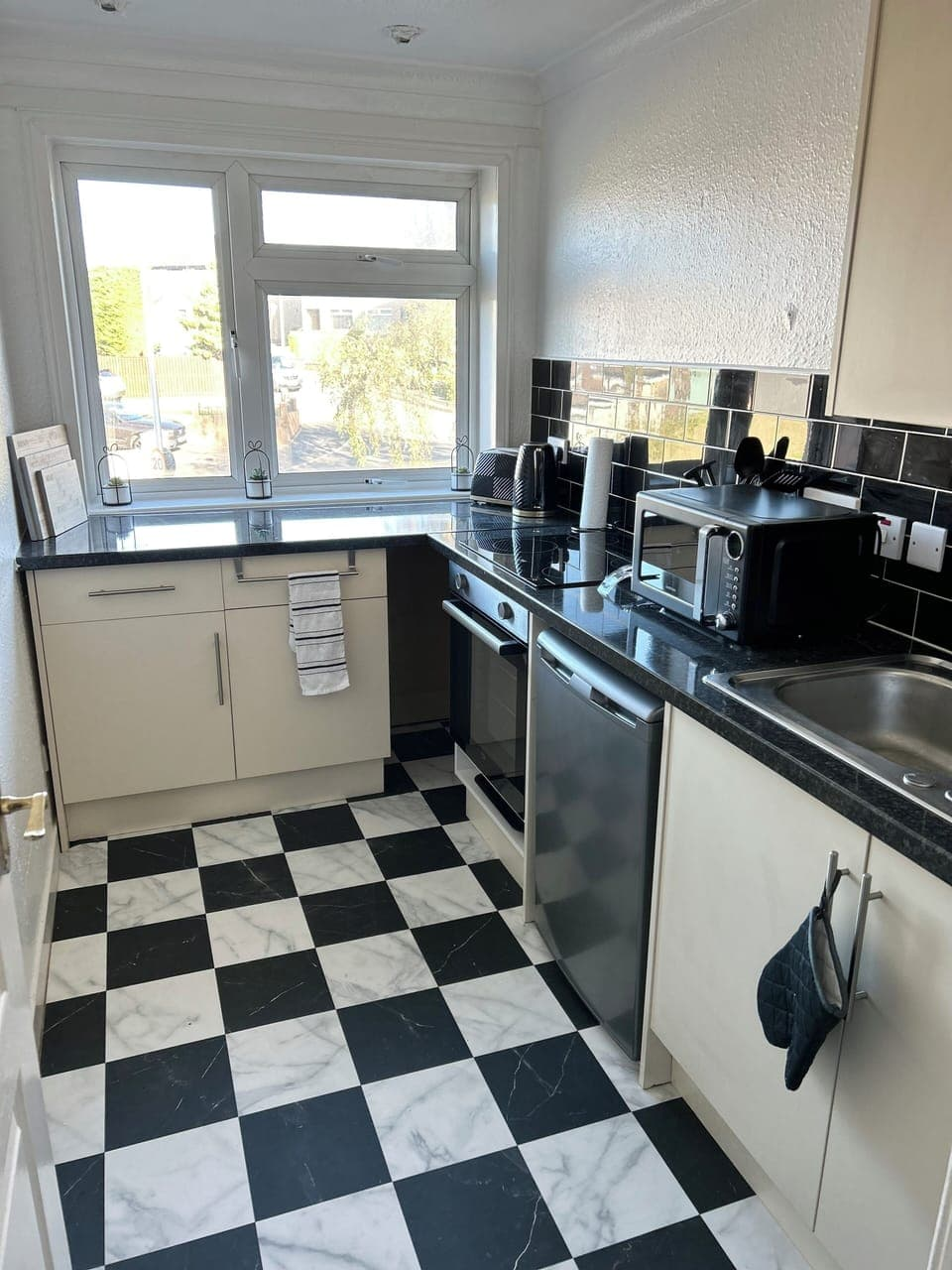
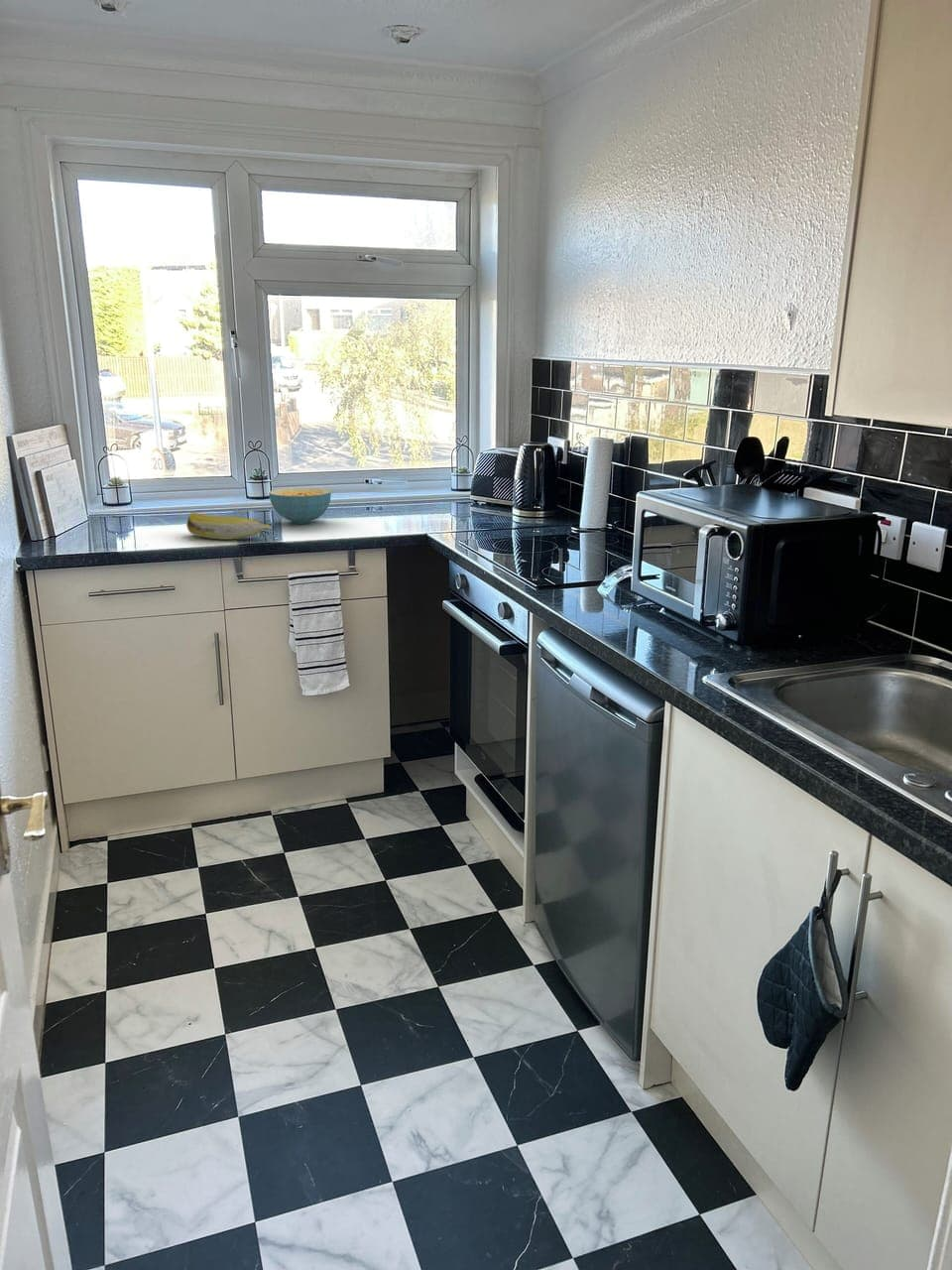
+ banana [185,512,273,541]
+ cereal bowl [268,486,332,525]
